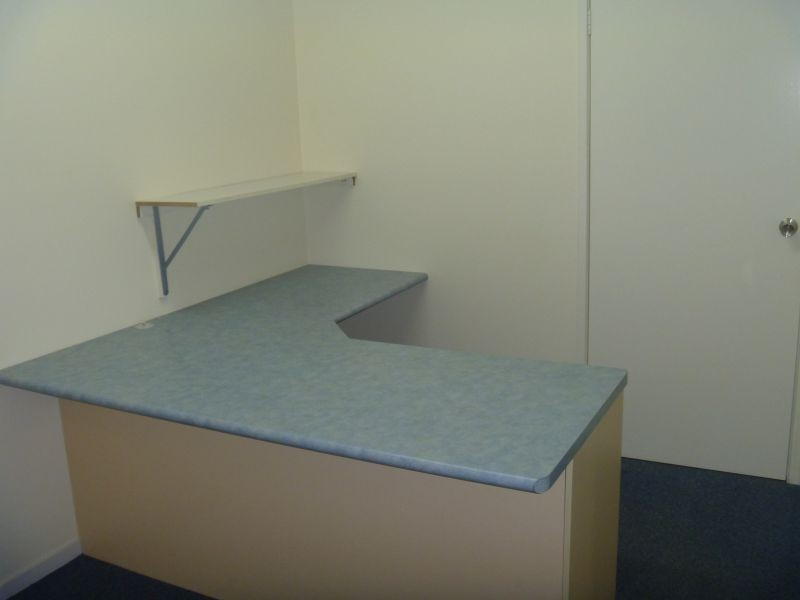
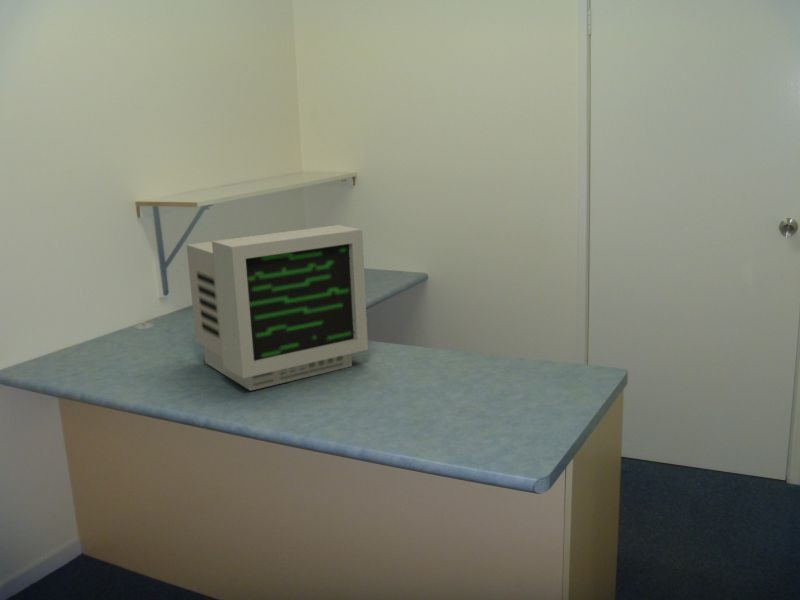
+ computer monitor [186,224,369,392]
